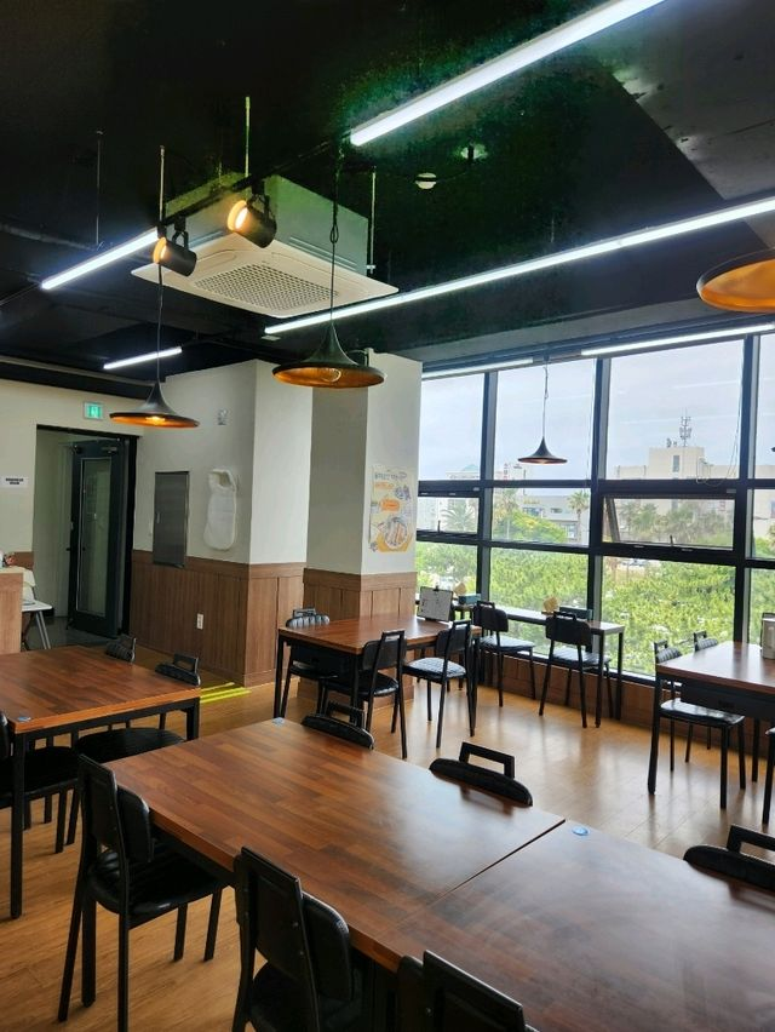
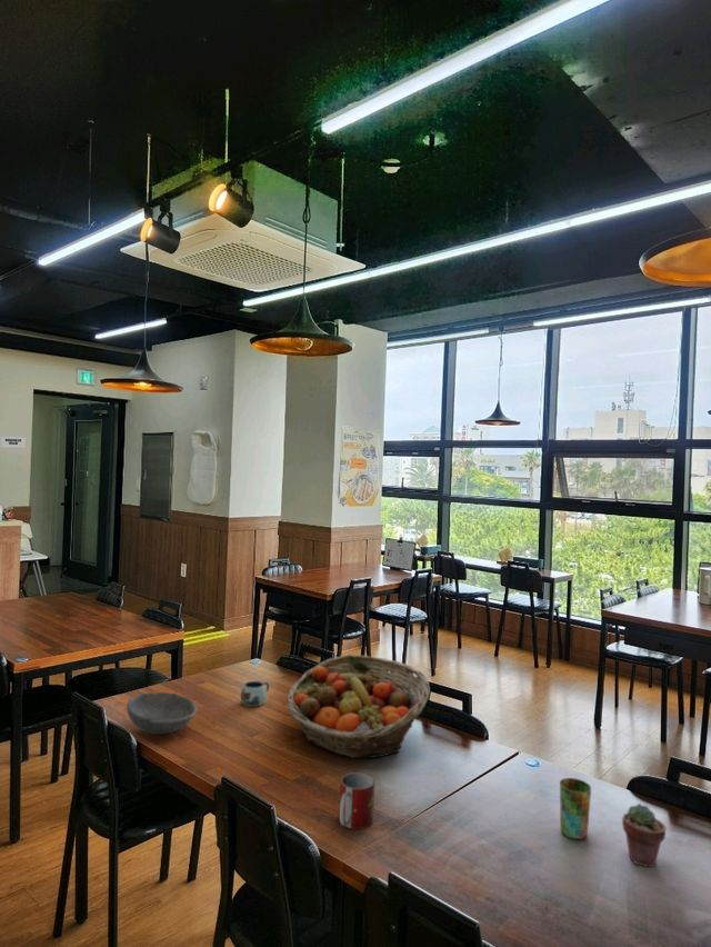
+ cup [559,777,592,840]
+ fruit basket [286,654,431,759]
+ potted succulent [621,803,667,868]
+ bowl [126,691,198,736]
+ mug [338,771,375,830]
+ mug [240,680,270,708]
